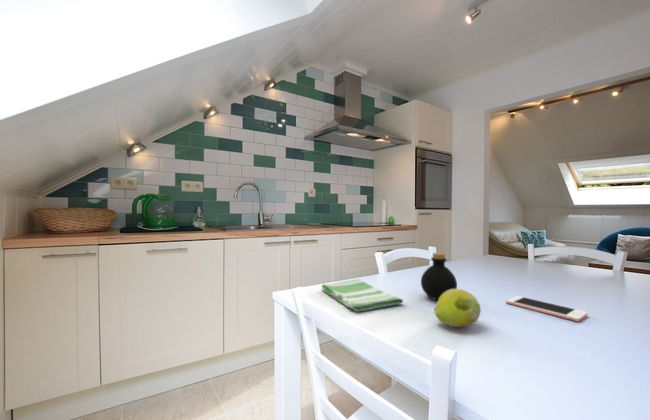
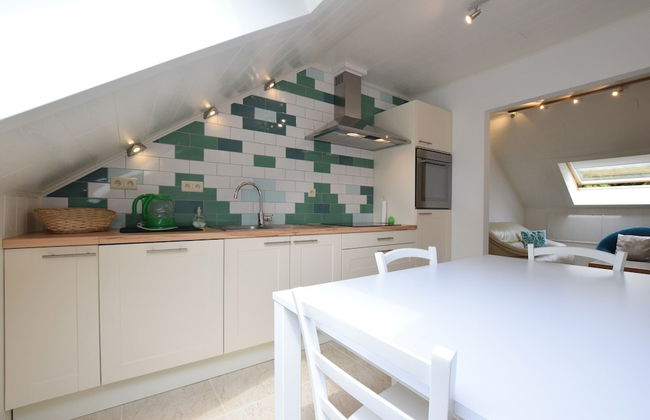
- dish towel [320,278,404,313]
- bottle [420,252,458,301]
- fruit [433,288,482,328]
- cell phone [505,295,589,322]
